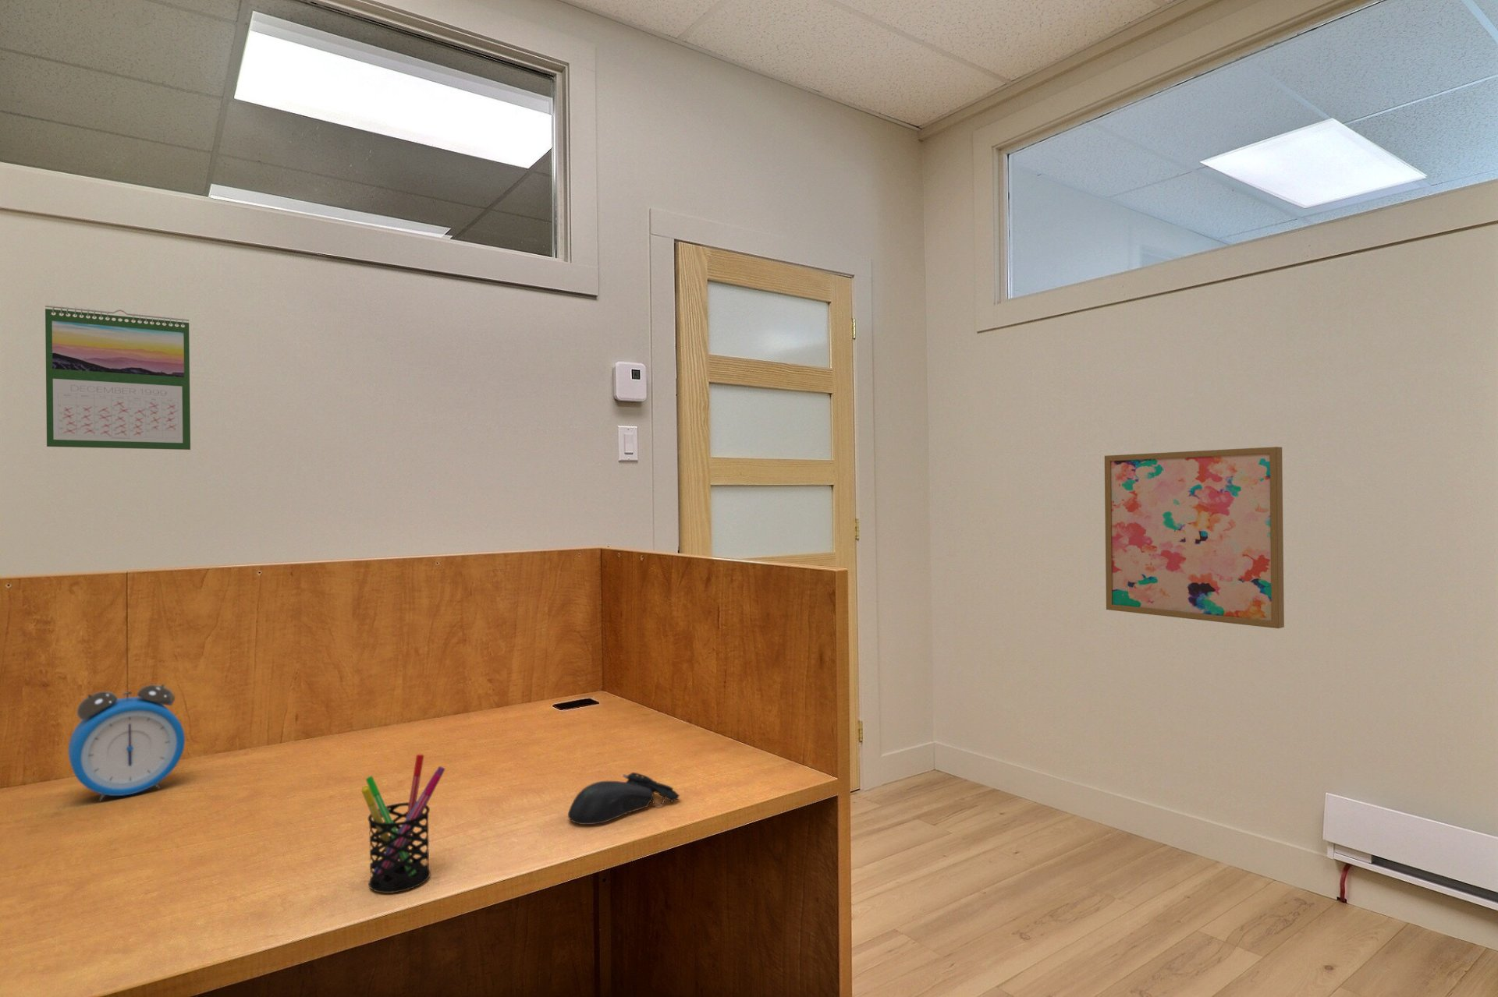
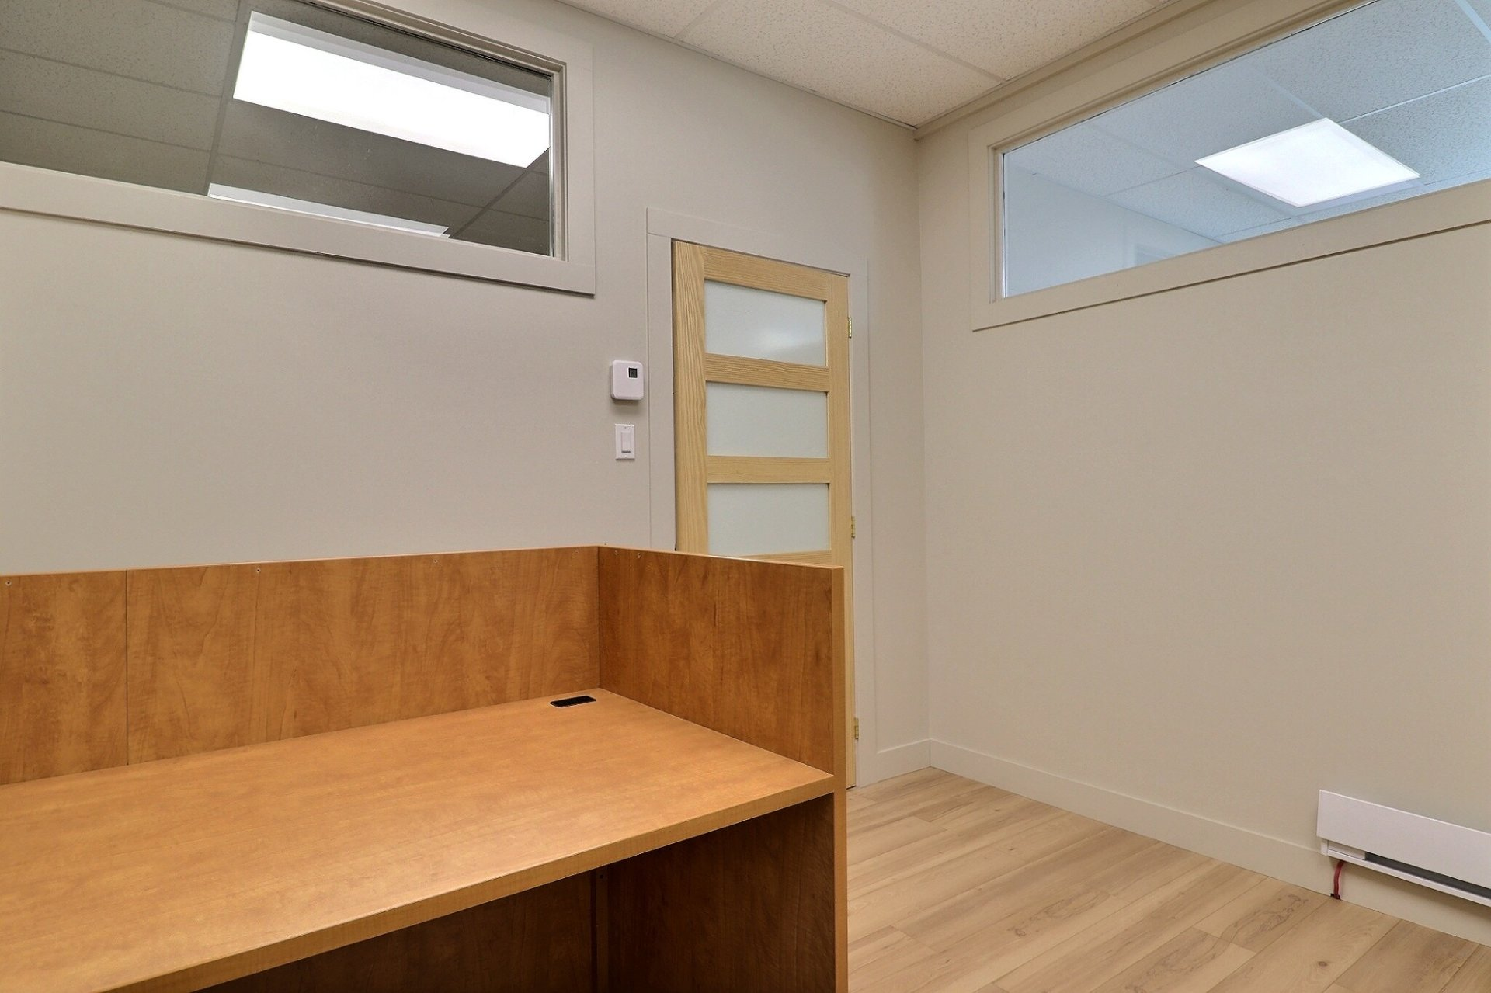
- alarm clock [67,683,186,801]
- pen holder [361,753,446,895]
- computer mouse [567,772,681,826]
- wall art [1104,446,1285,629]
- calendar [45,305,192,451]
